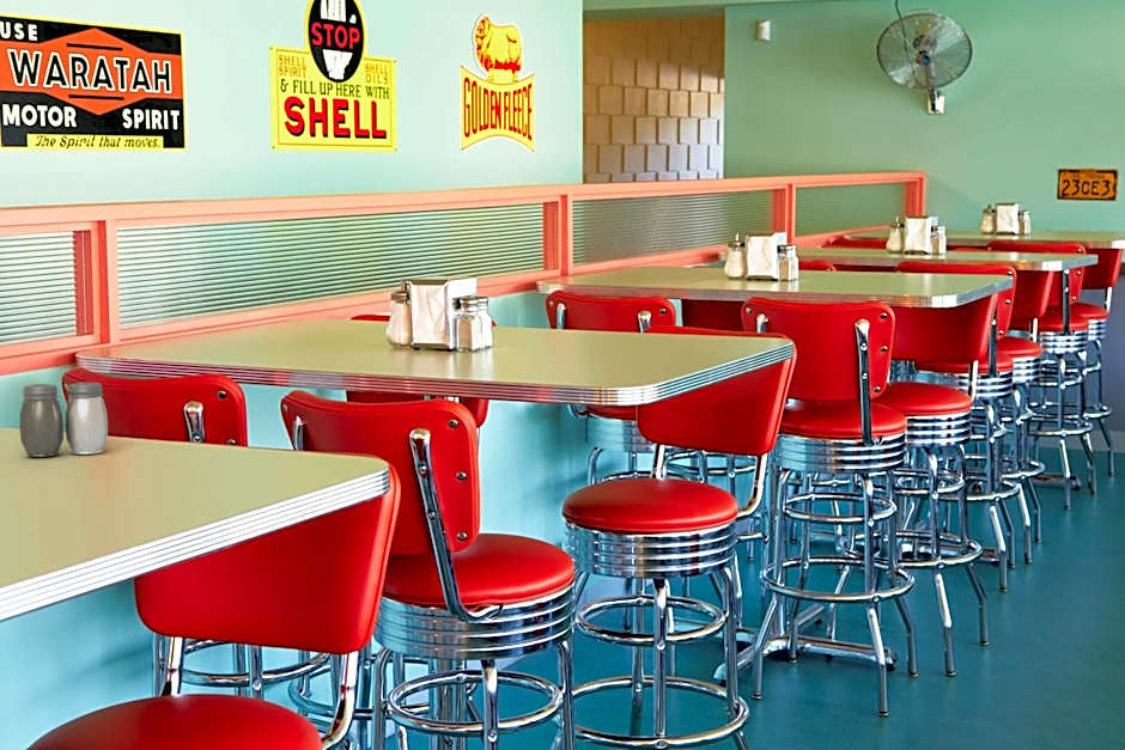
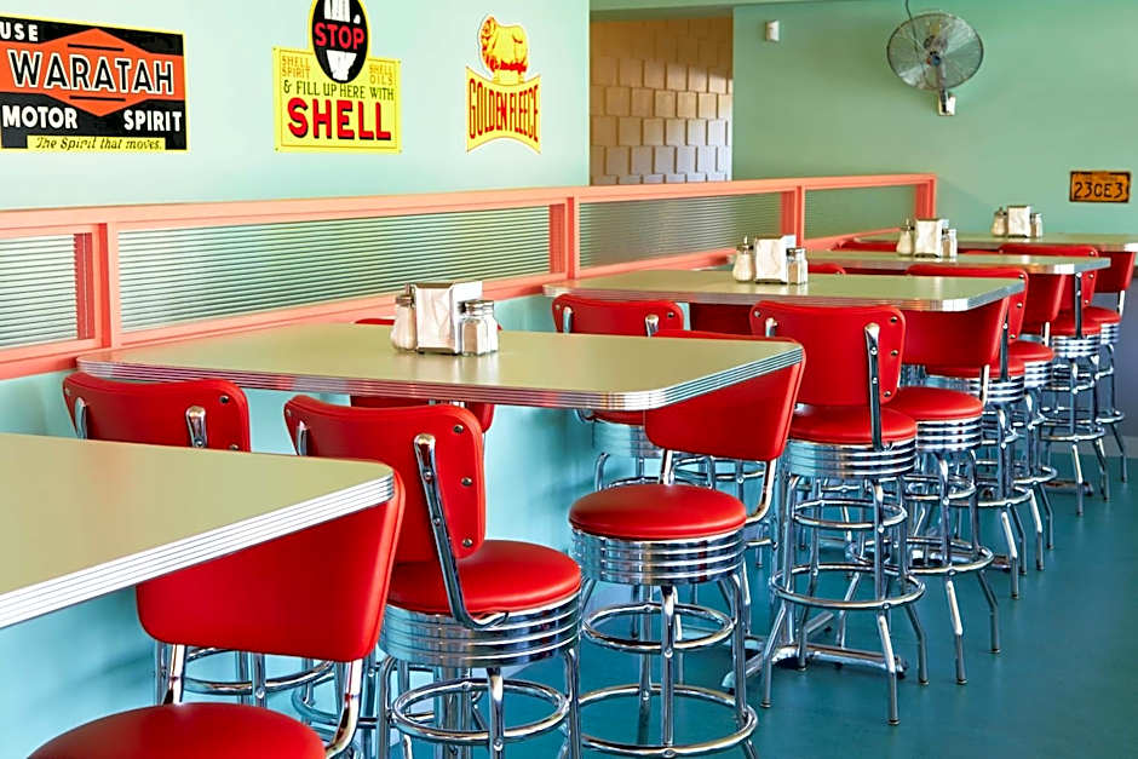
- salt and pepper shaker [19,382,109,457]
